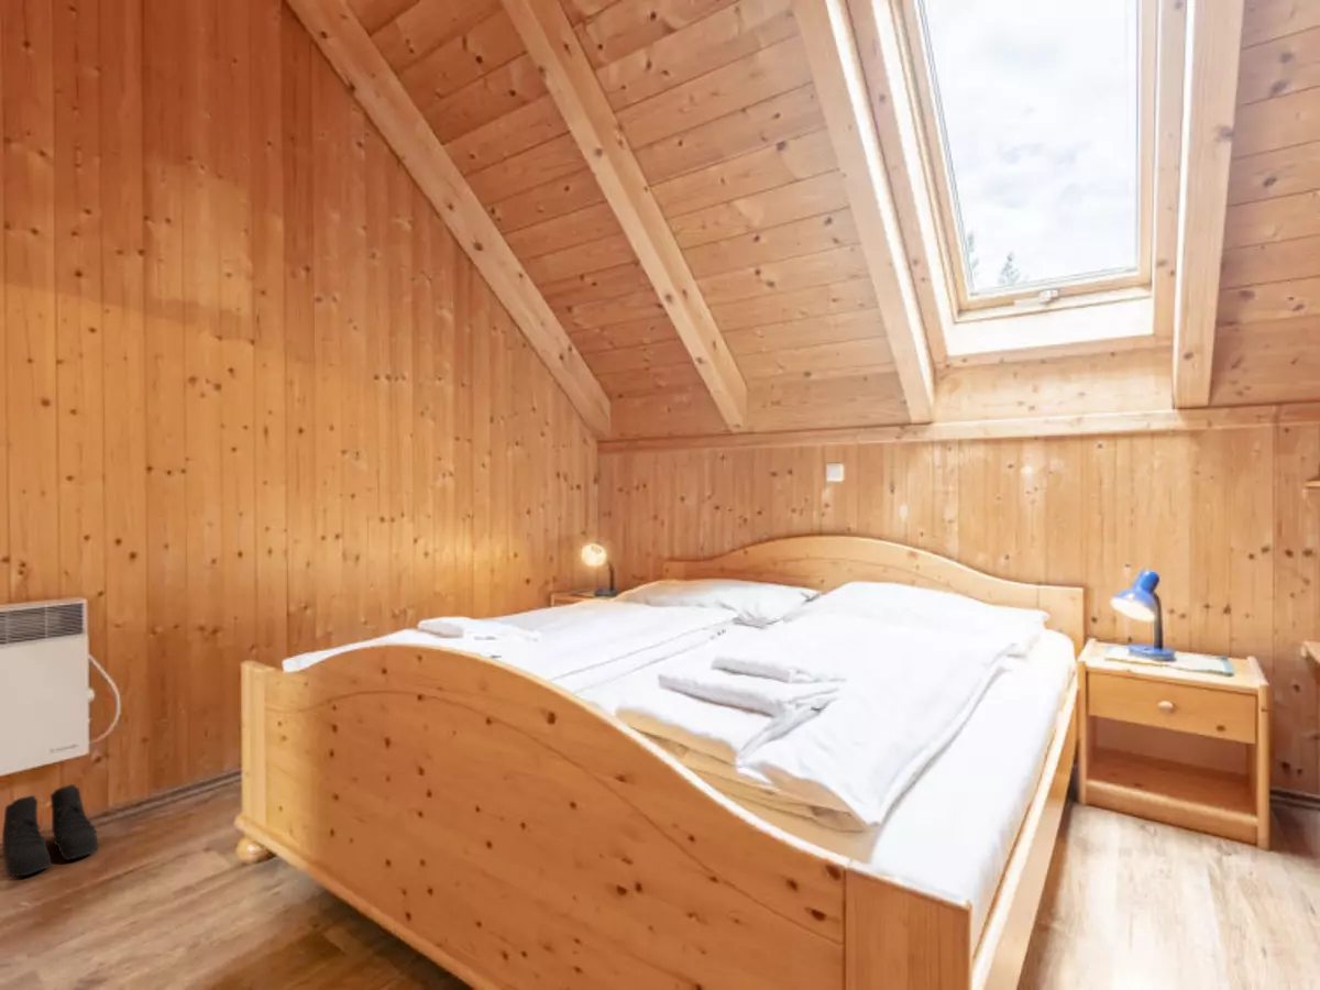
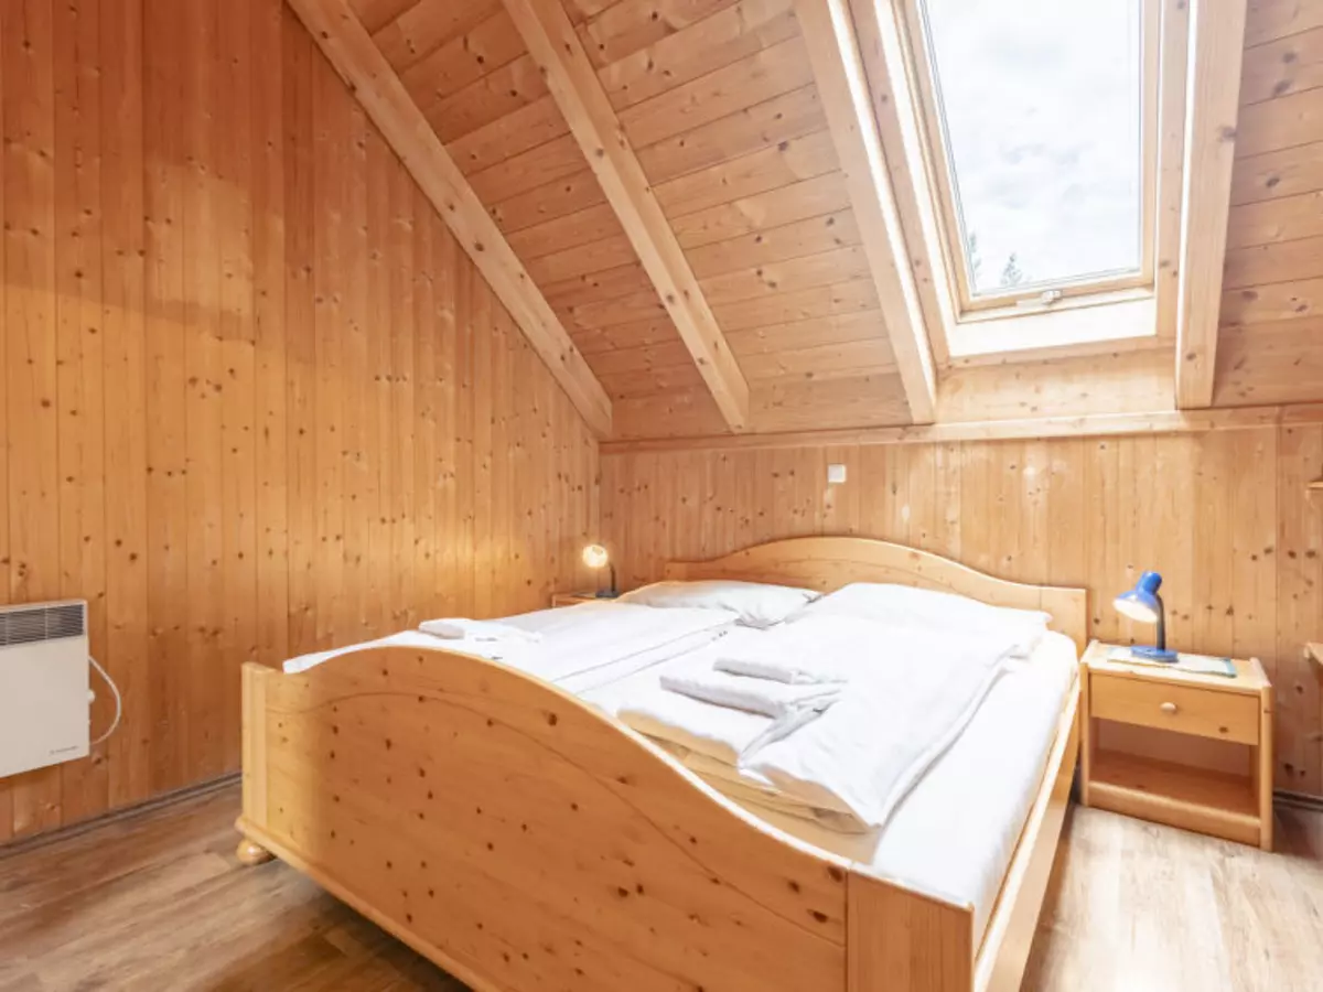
- boots [1,783,99,878]
